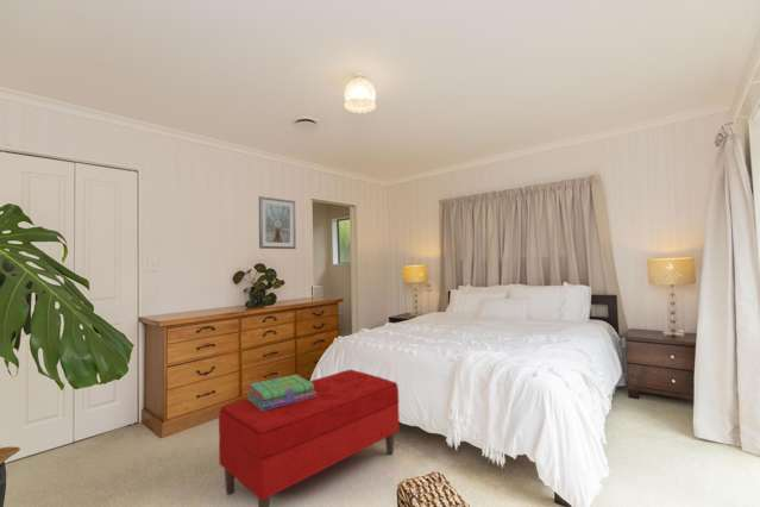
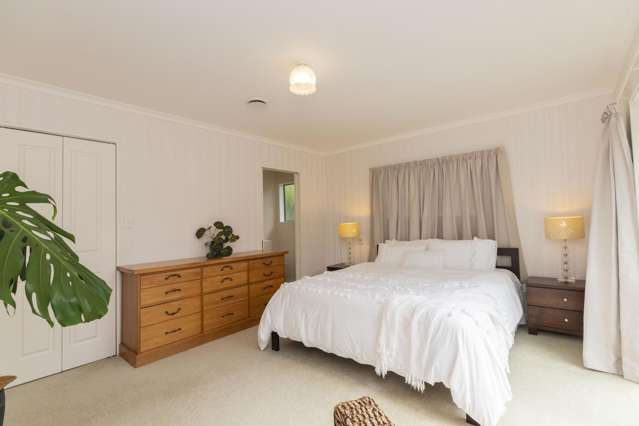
- stack of books [246,374,316,411]
- picture frame [258,195,297,250]
- bench [218,369,400,507]
